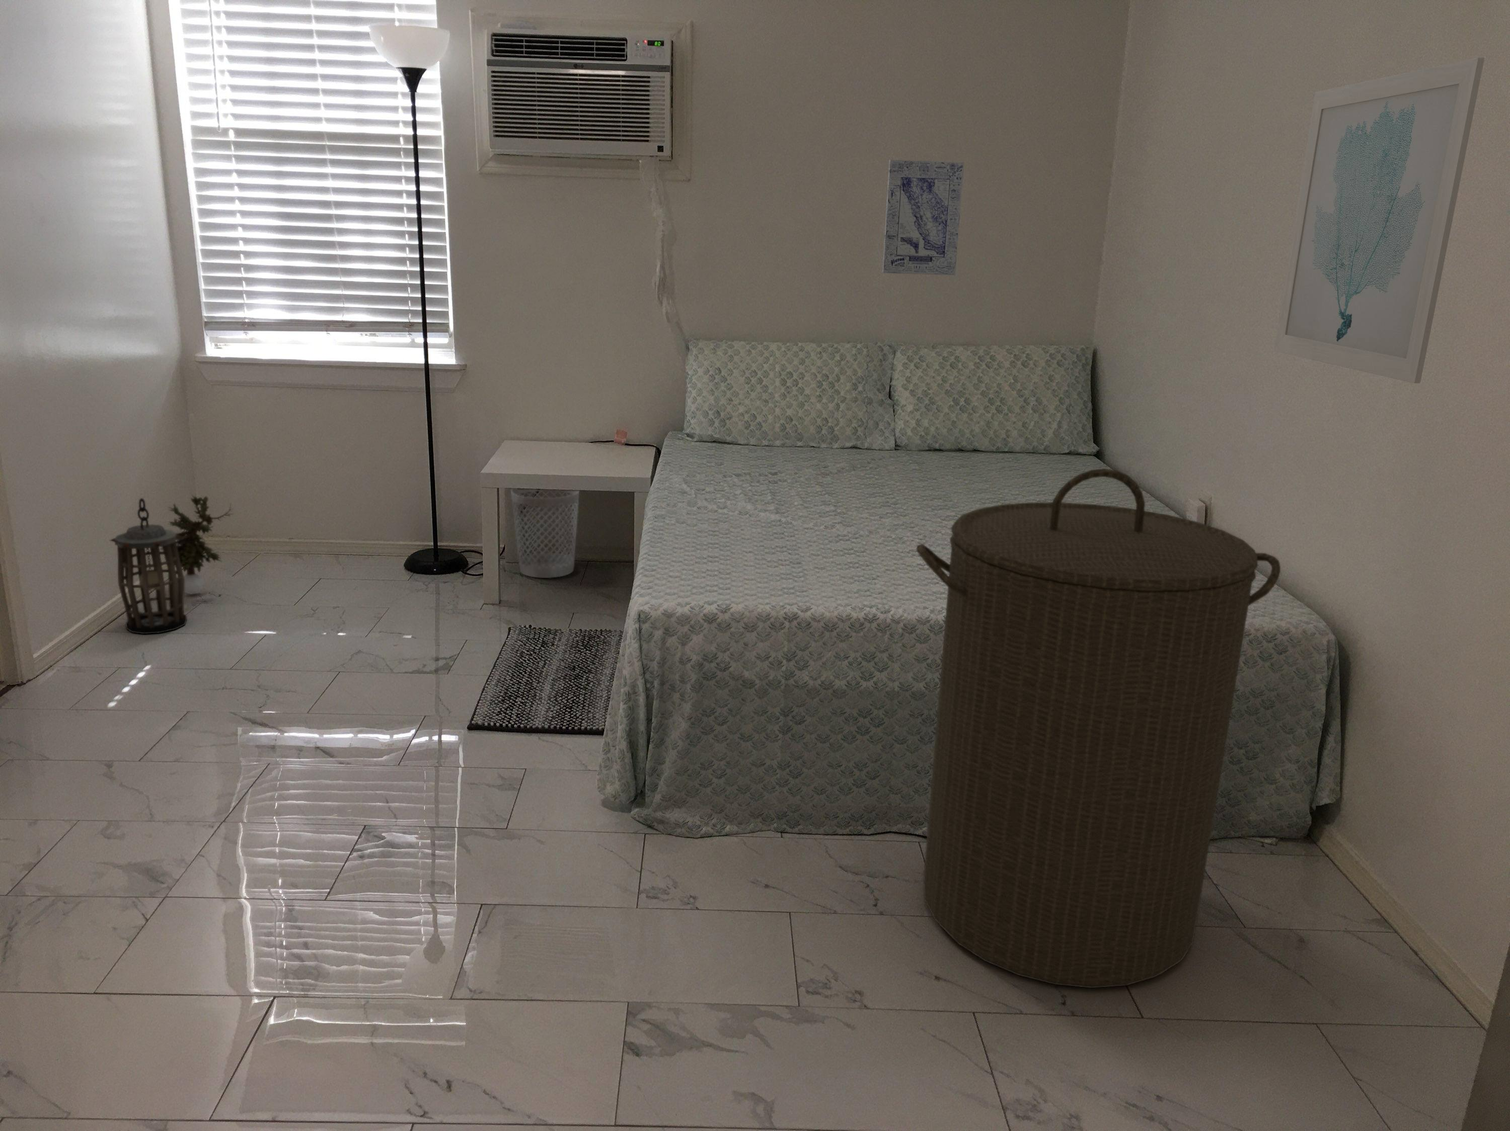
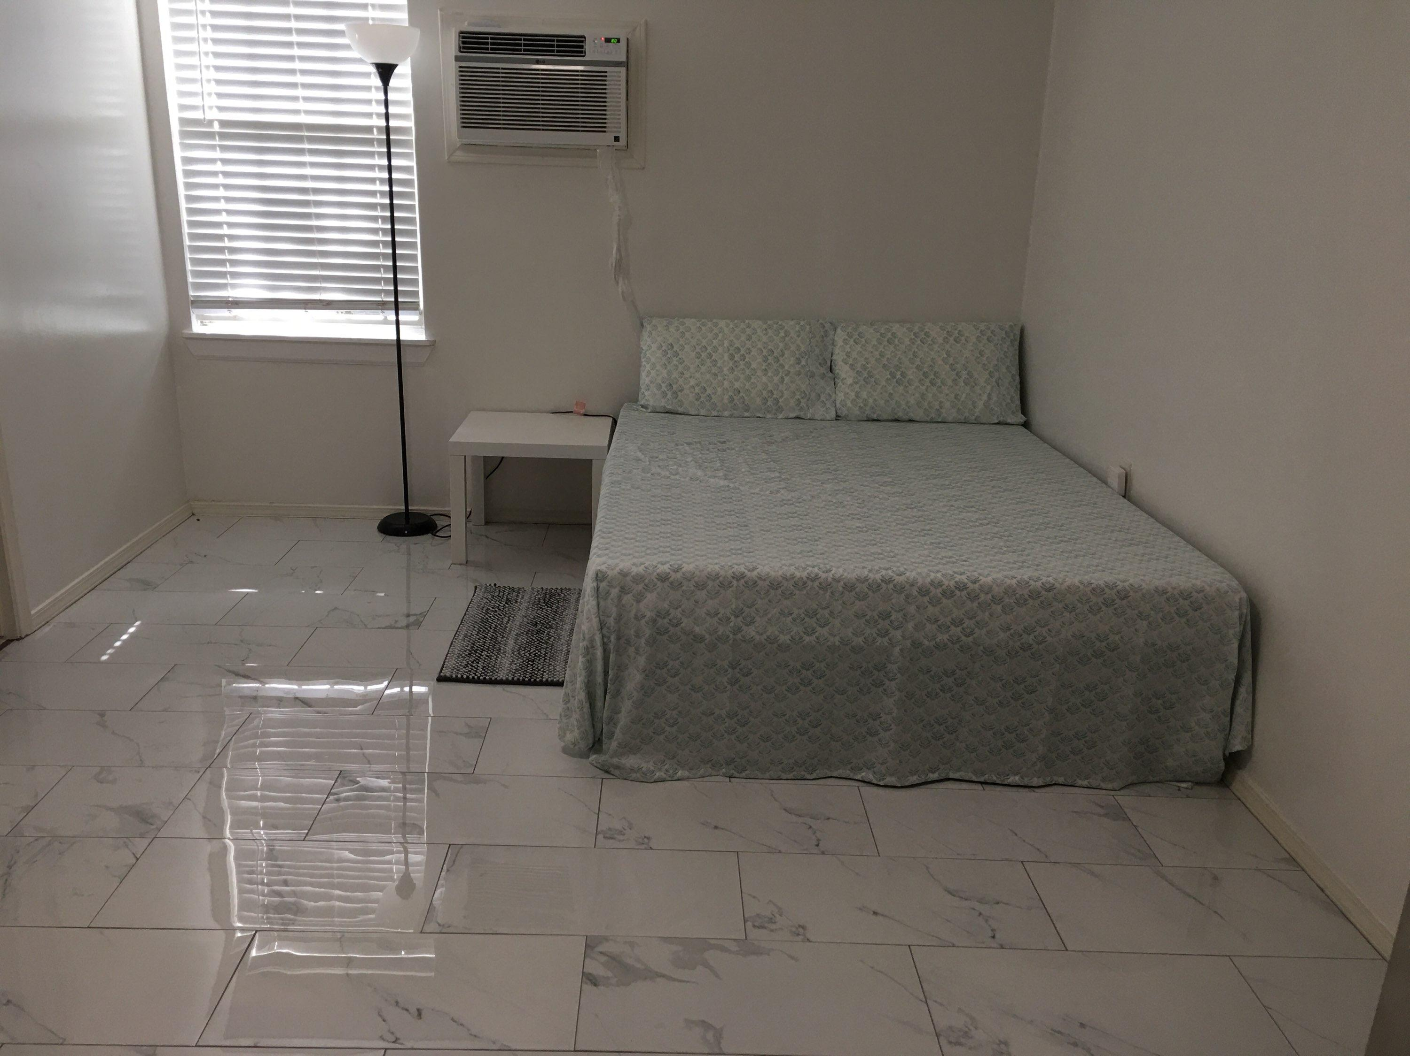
- potted plant [159,493,235,595]
- wall art [882,159,965,276]
- laundry hamper [916,468,1281,988]
- lantern [109,498,187,634]
- wastebasket [510,489,580,579]
- wall art [1273,57,1485,384]
